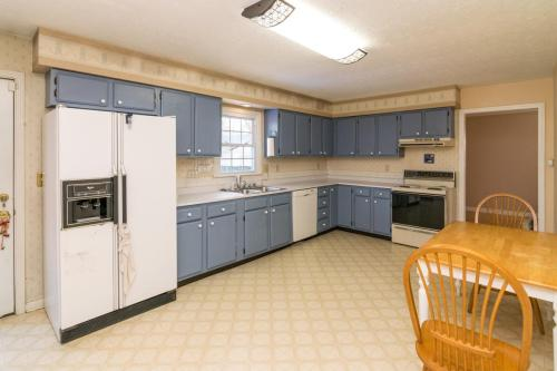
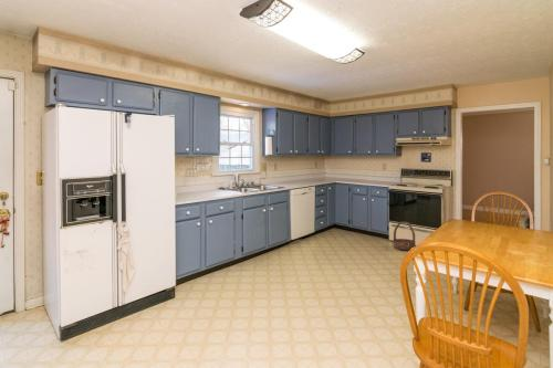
+ basket [392,221,417,252]
